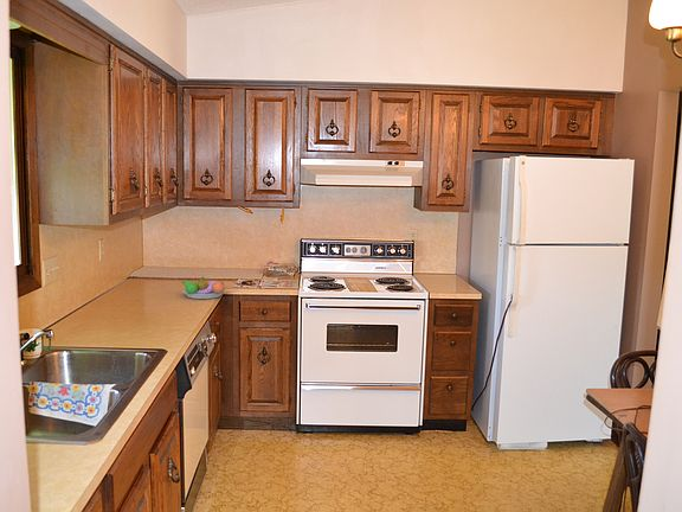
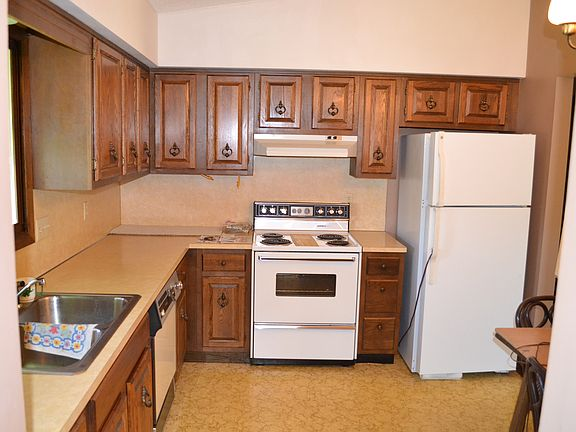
- fruit bowl [181,276,226,300]
